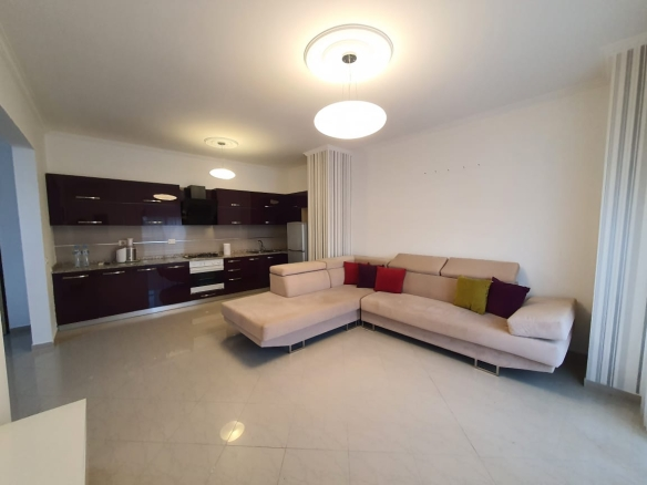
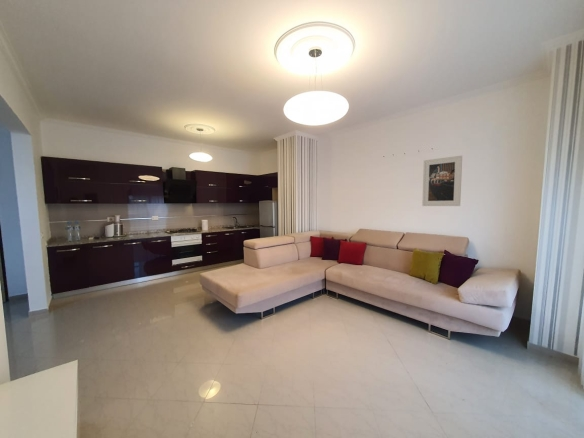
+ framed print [421,155,463,207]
